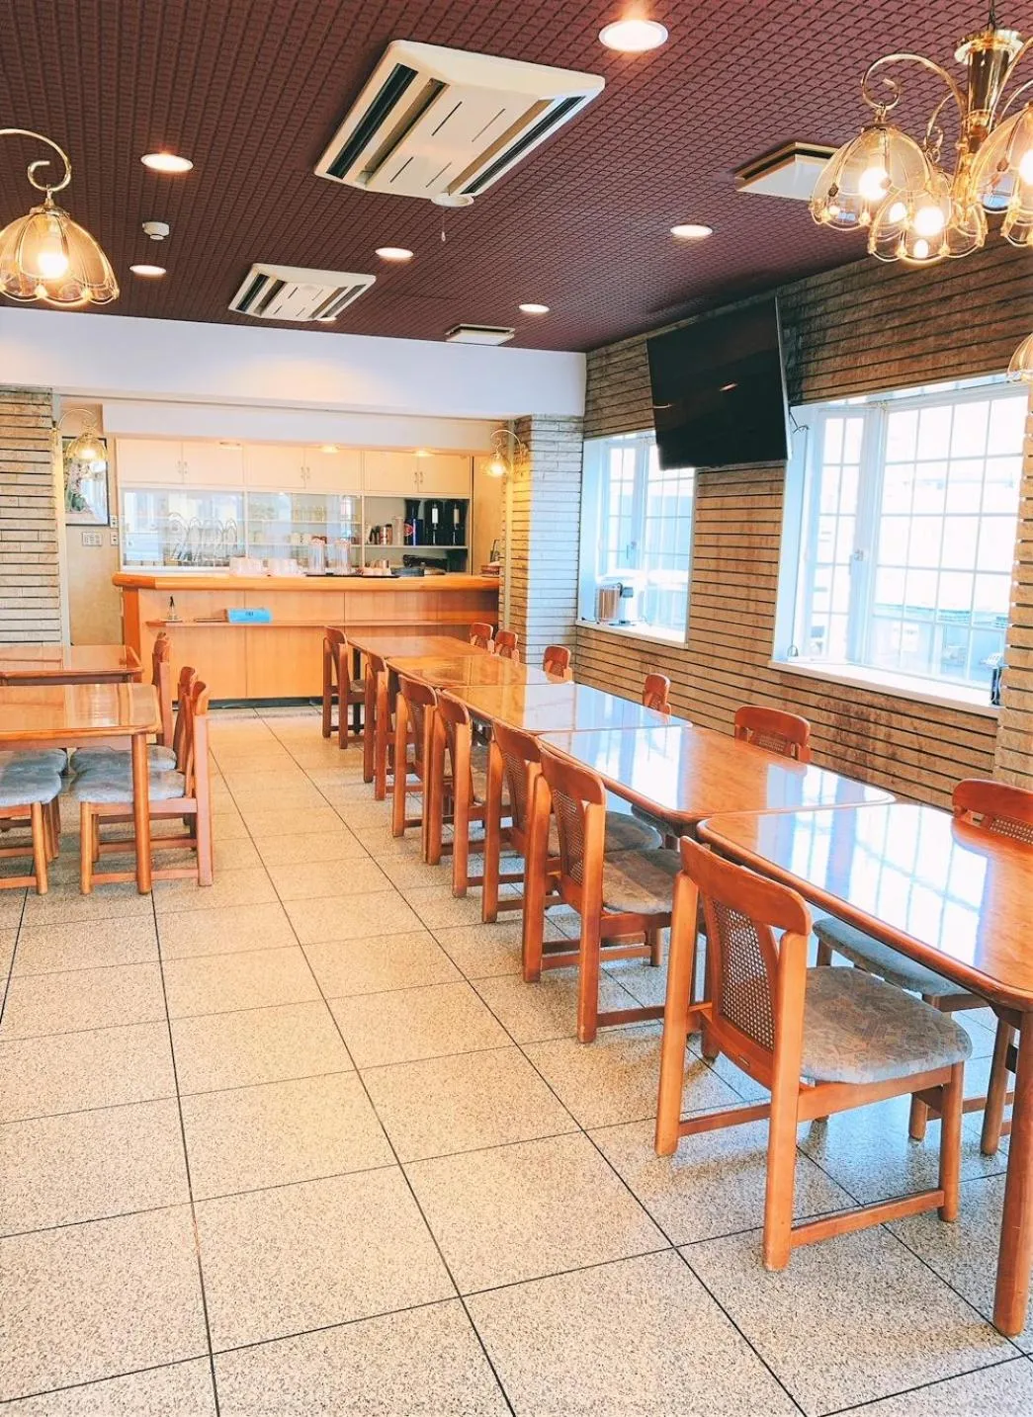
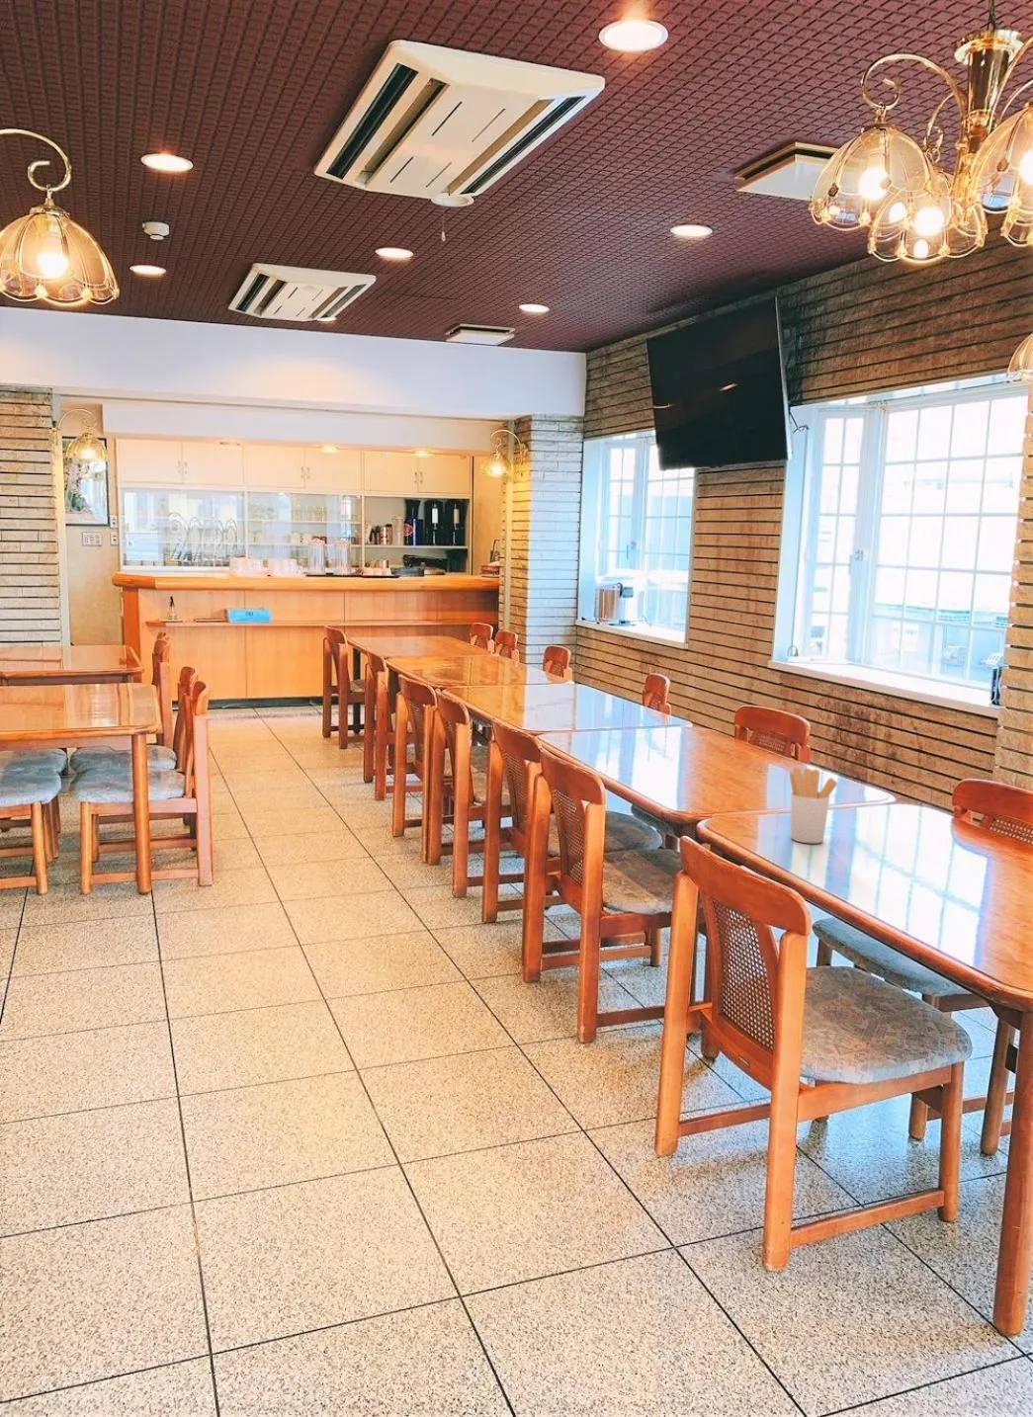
+ utensil holder [789,767,838,844]
